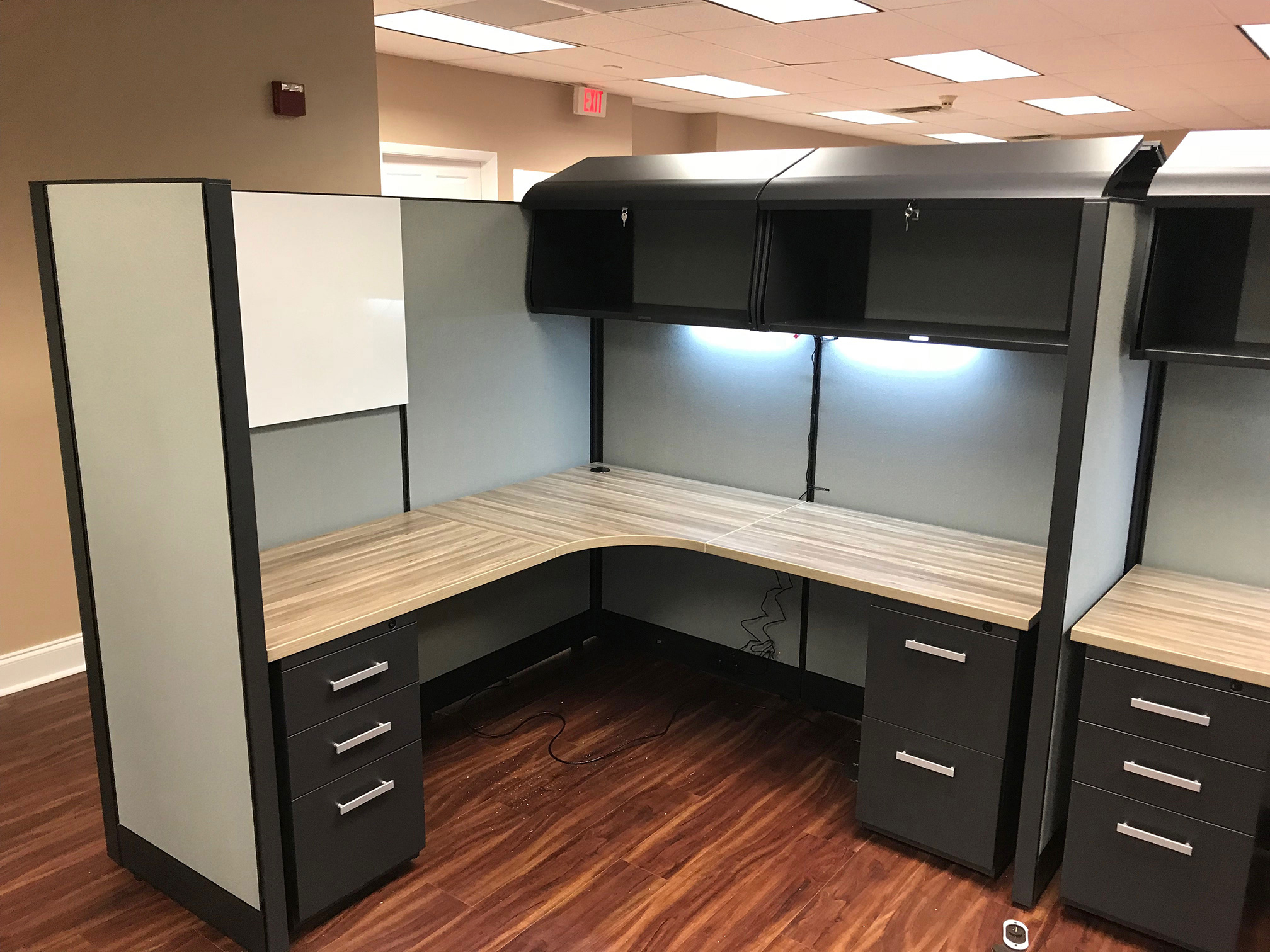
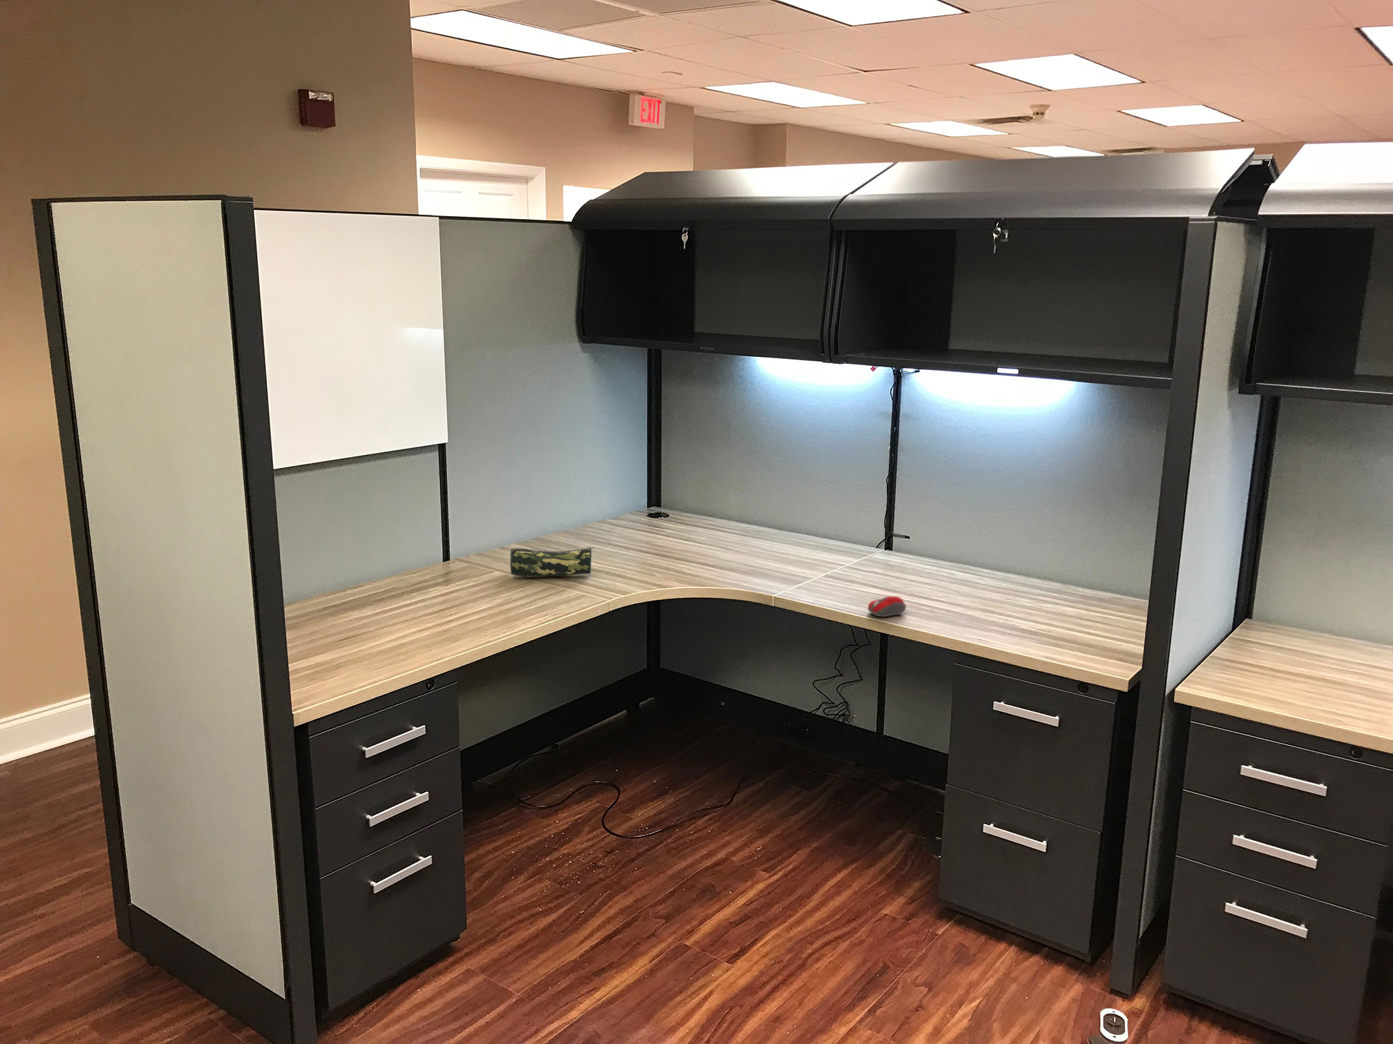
+ computer mouse [868,595,907,617]
+ pencil case [510,546,596,578]
